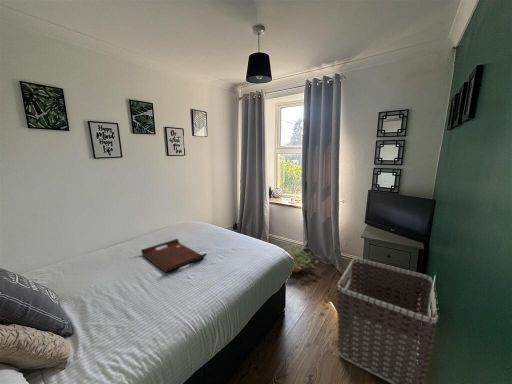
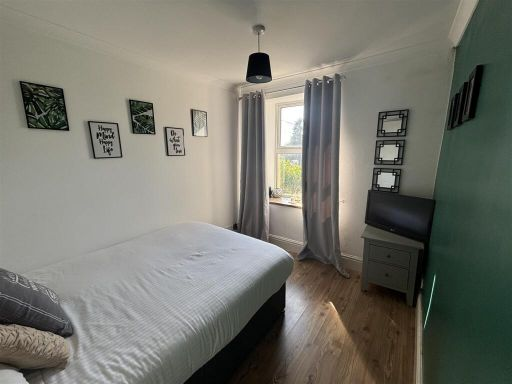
- potted plant [283,242,320,273]
- clothes hamper [336,257,439,384]
- serving tray [140,238,208,273]
